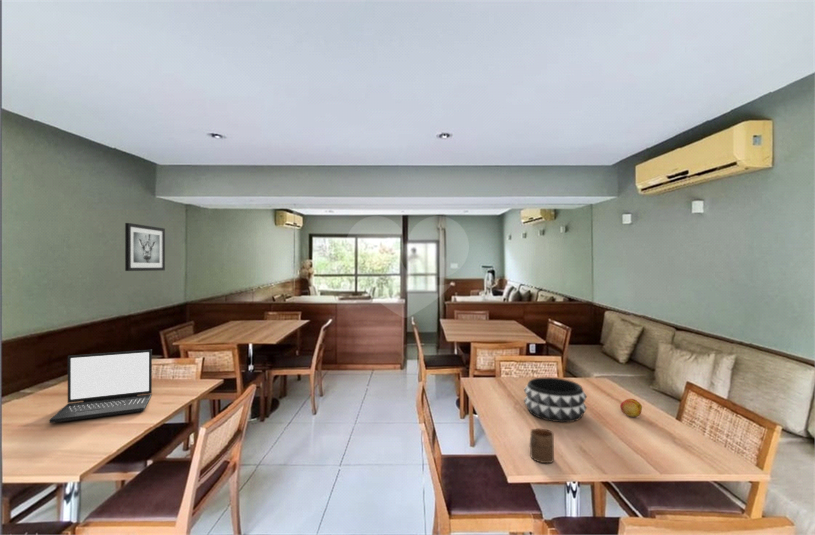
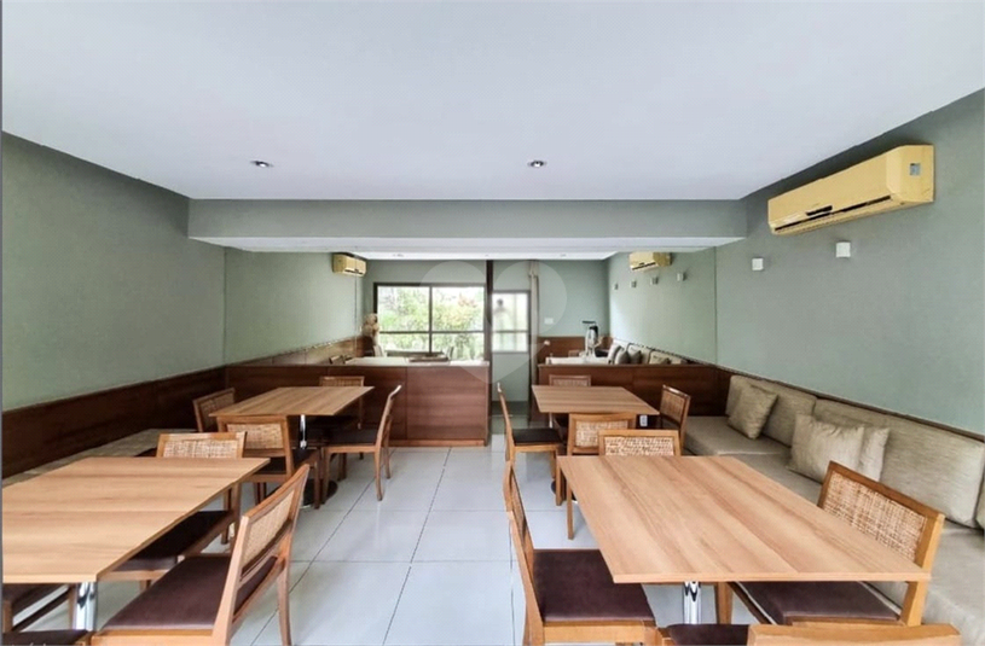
- laptop [48,349,153,424]
- fruit [619,398,643,418]
- decorative bowl [523,377,588,423]
- wall art [124,222,166,272]
- cup [529,428,555,464]
